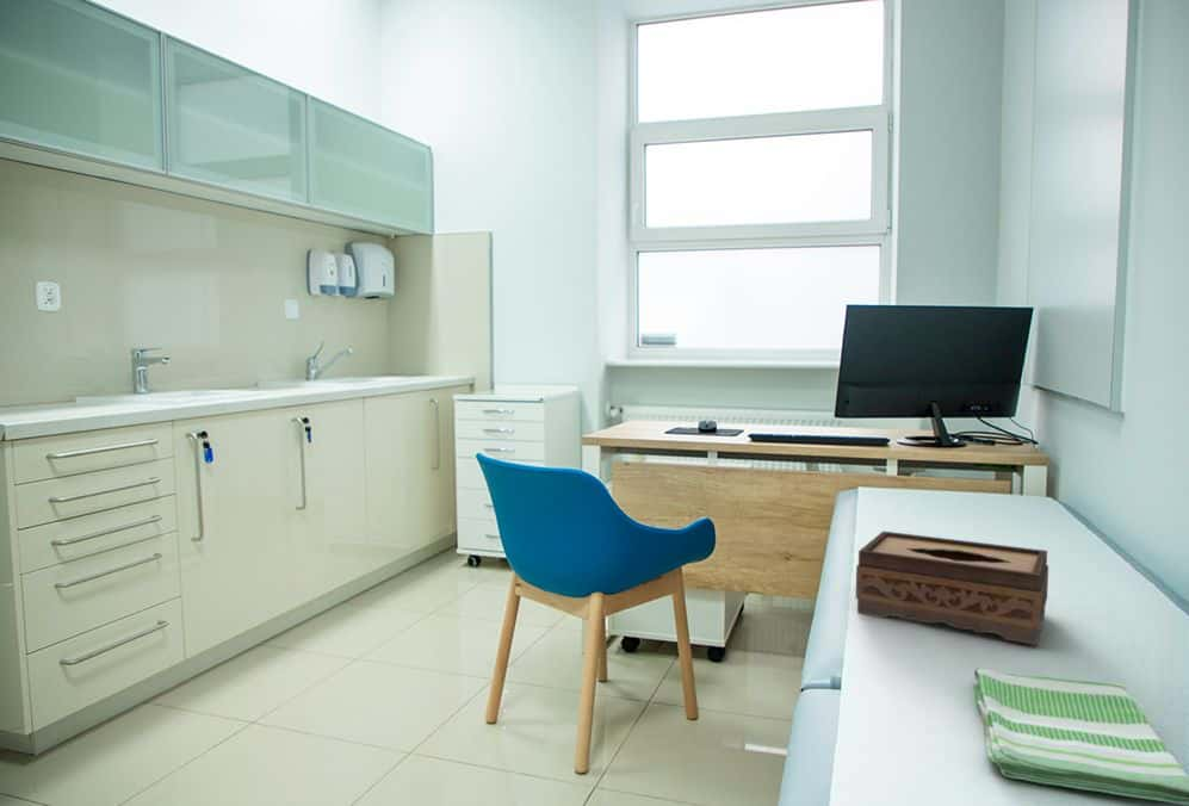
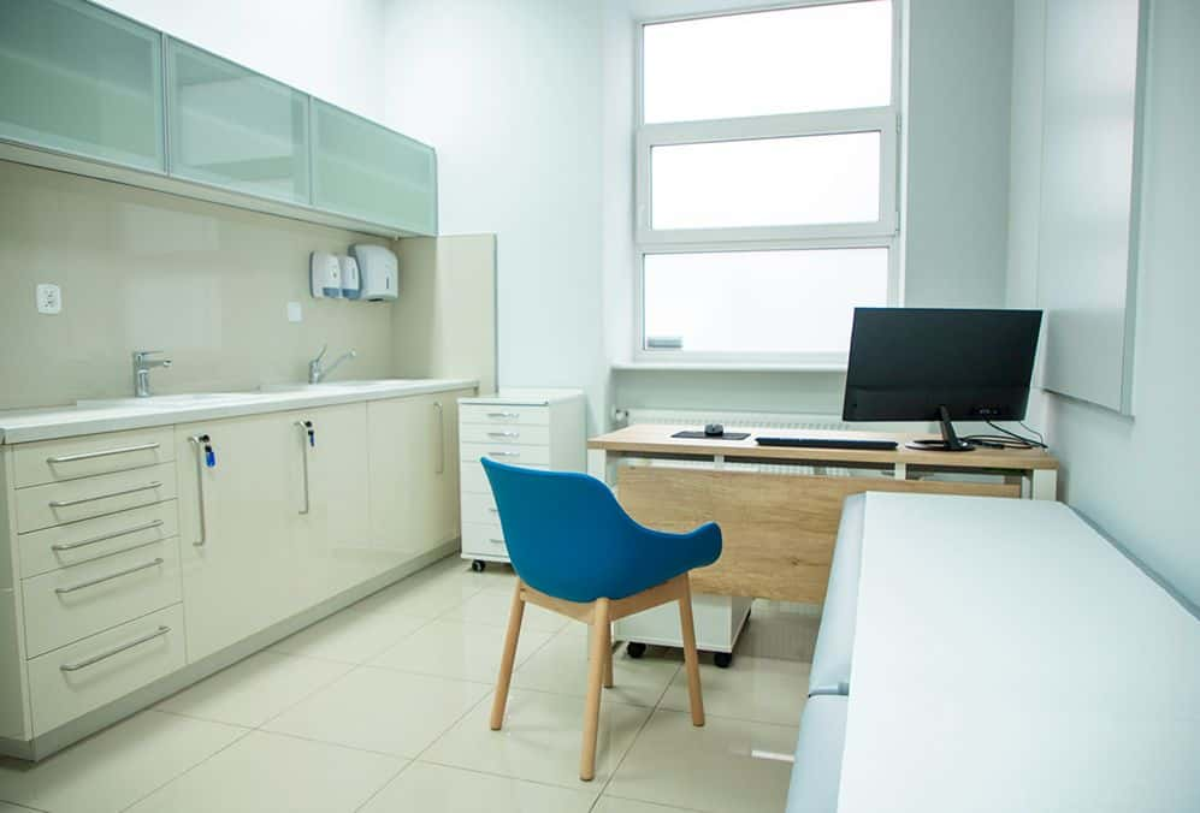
- dish towel [971,668,1189,806]
- tissue box [855,529,1049,646]
